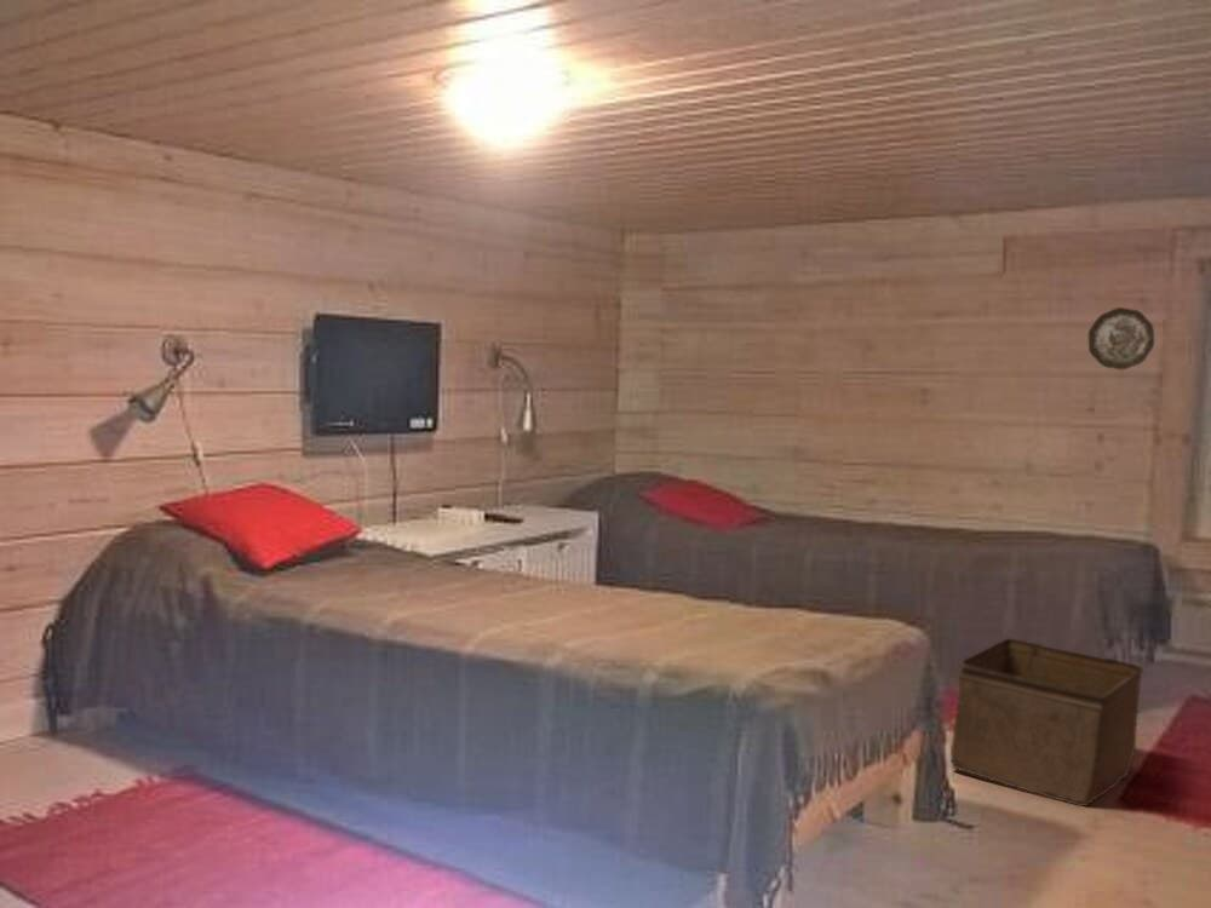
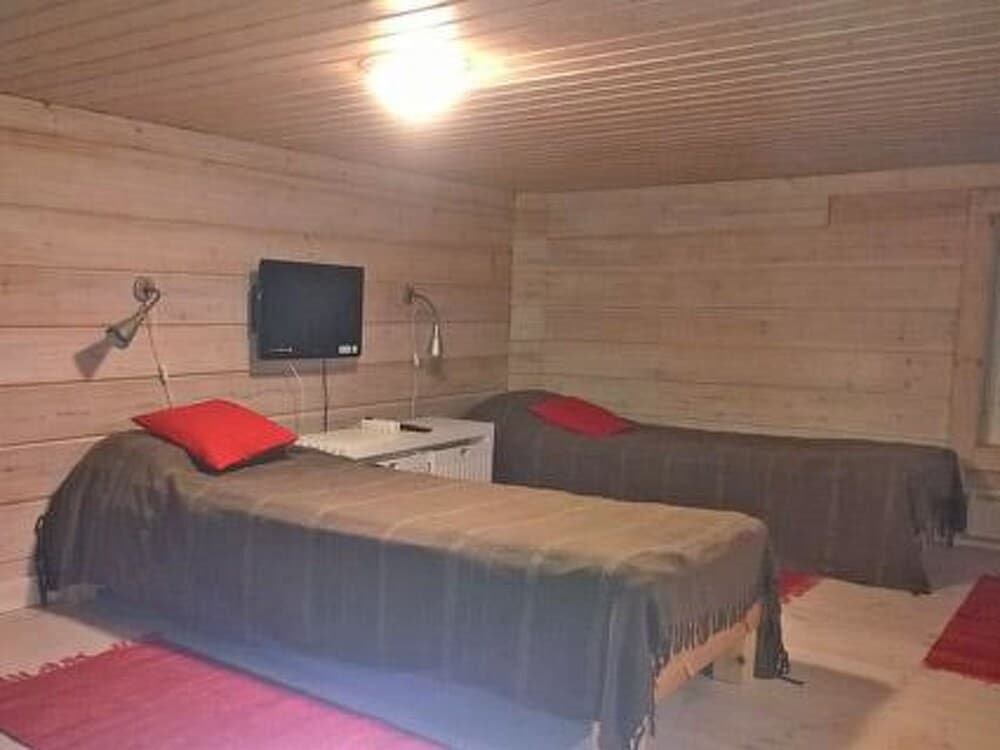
- decorative plate [1087,306,1155,370]
- storage bin [949,637,1144,808]
